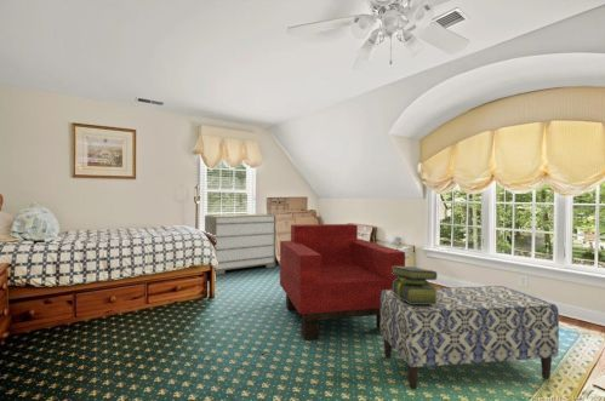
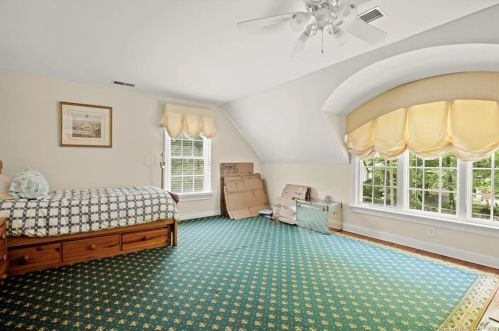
- stack of books [392,265,440,305]
- dresser [204,213,276,276]
- armchair [279,223,406,340]
- bench [379,285,560,390]
